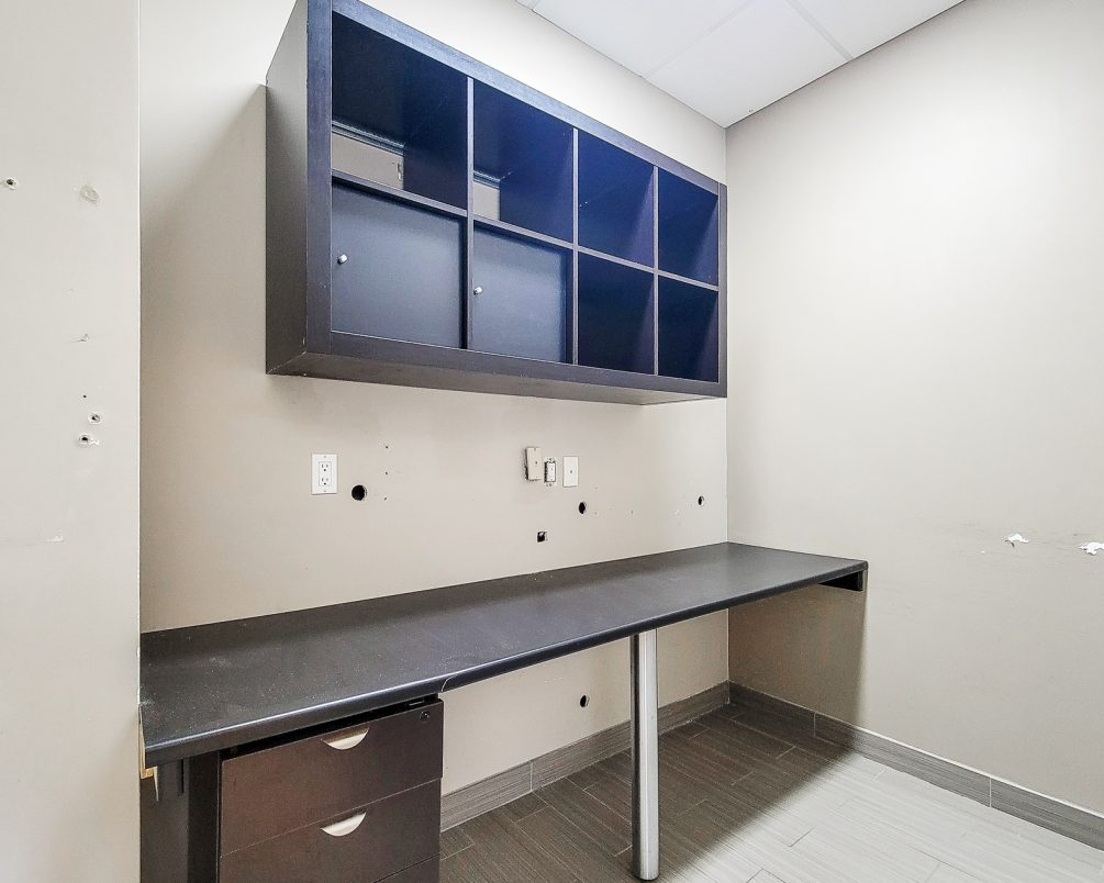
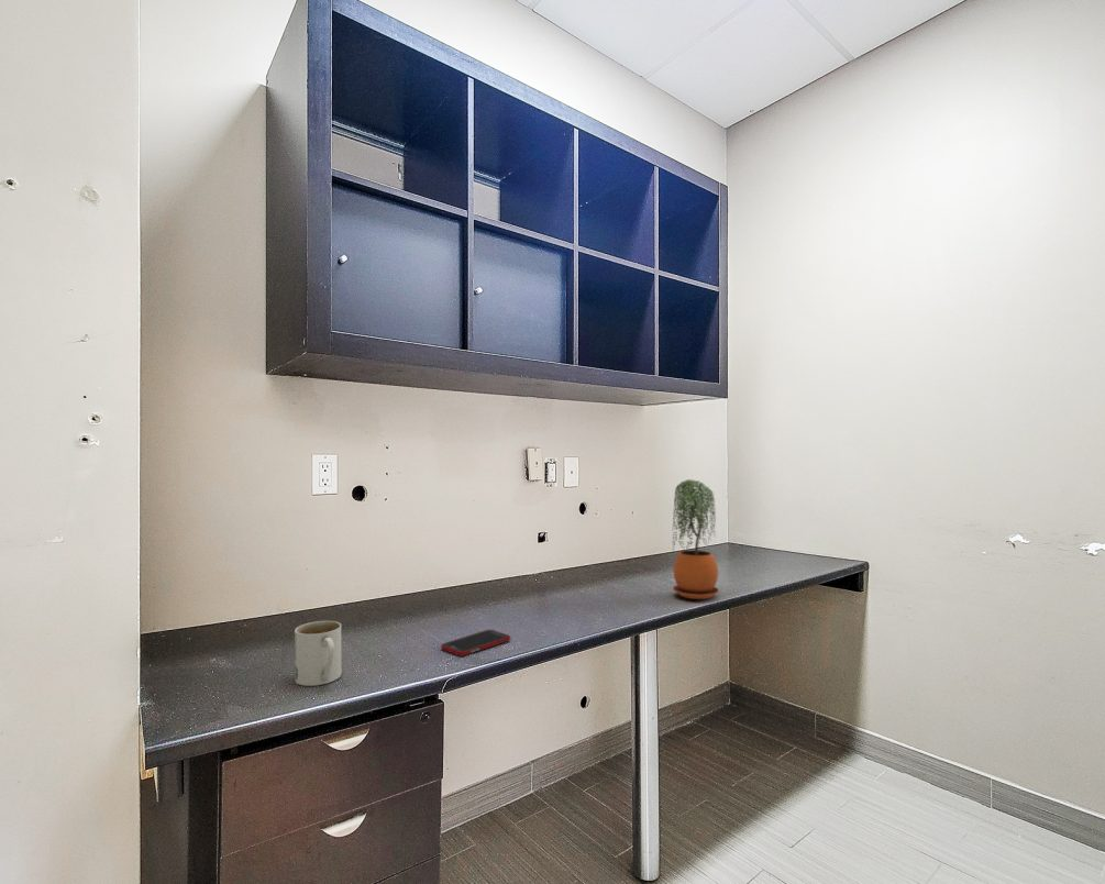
+ mug [294,620,342,687]
+ cell phone [440,629,511,658]
+ potted plant [671,478,720,600]
